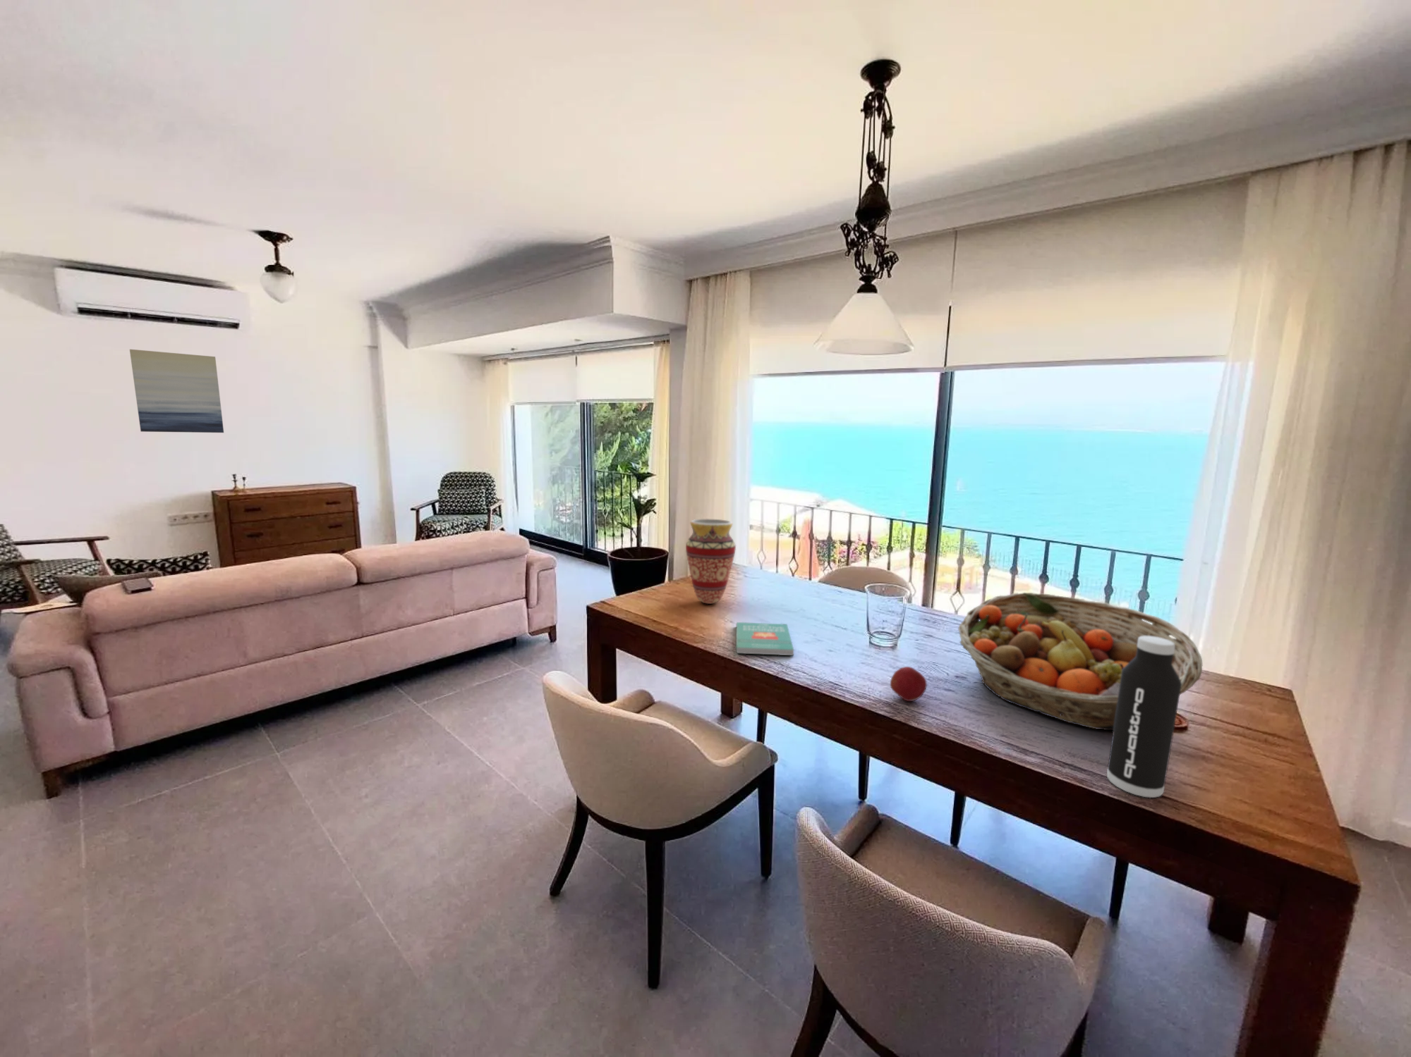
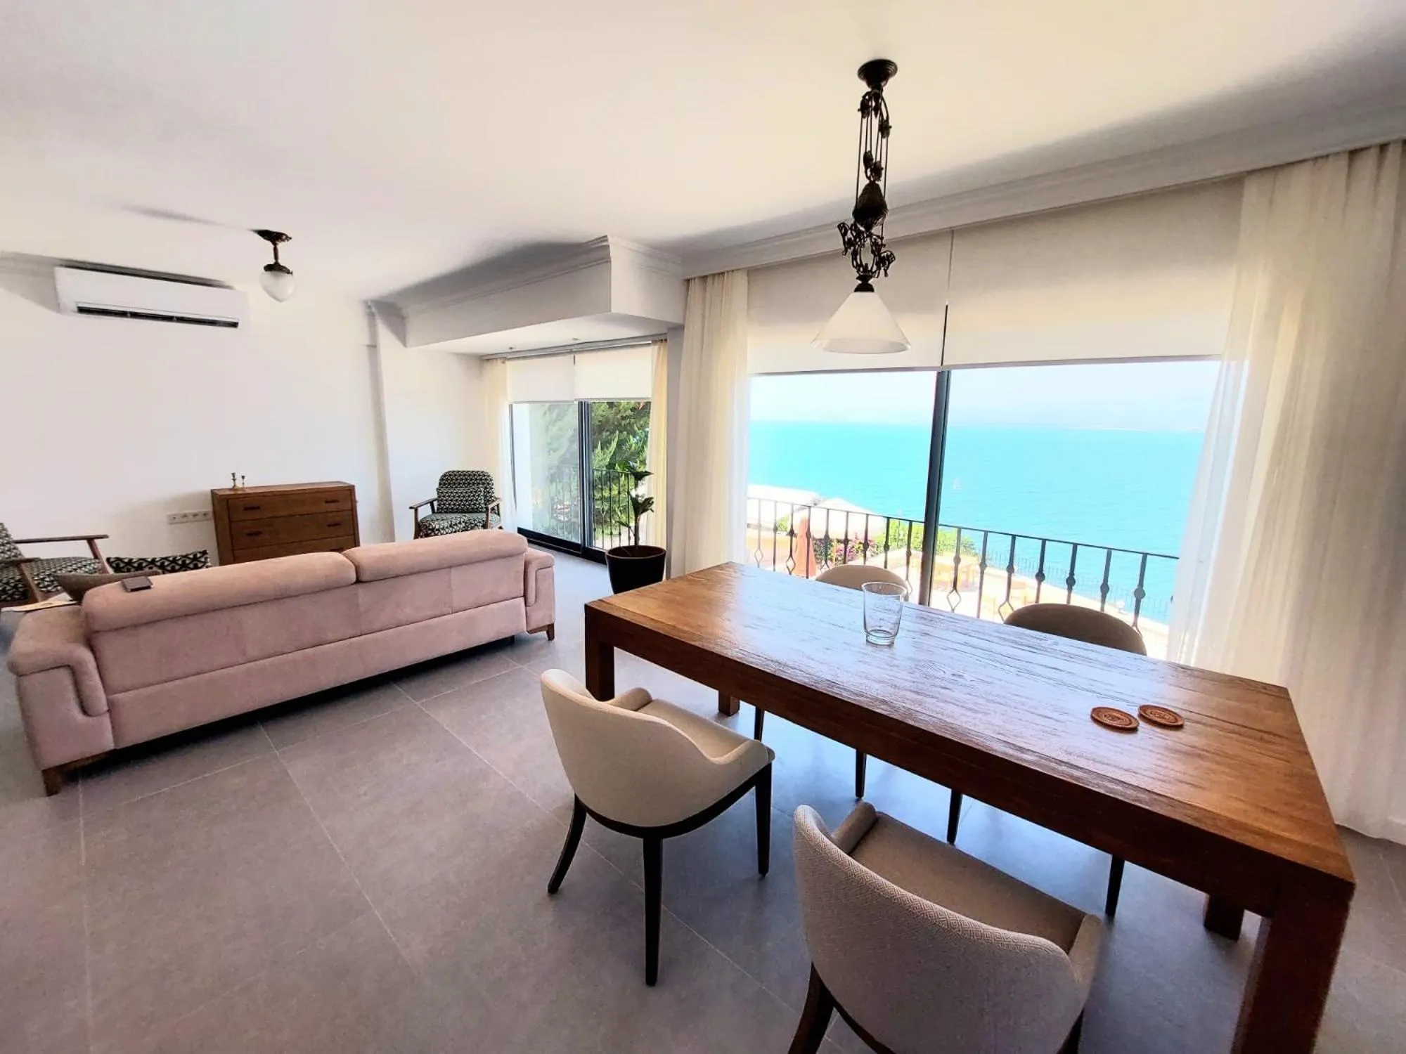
- vase [686,517,737,605]
- fruit basket [958,592,1203,731]
- wall art [129,349,224,433]
- book [735,622,794,656]
- apple [890,666,928,702]
- water bottle [1107,635,1182,798]
